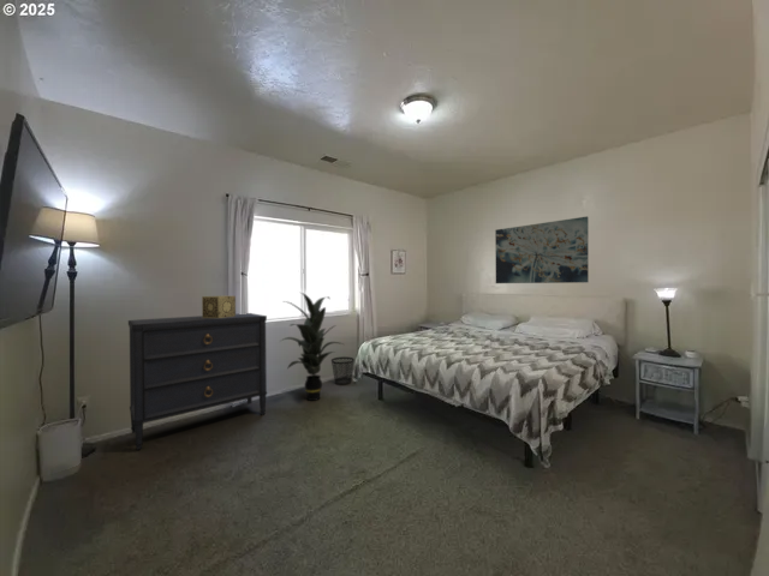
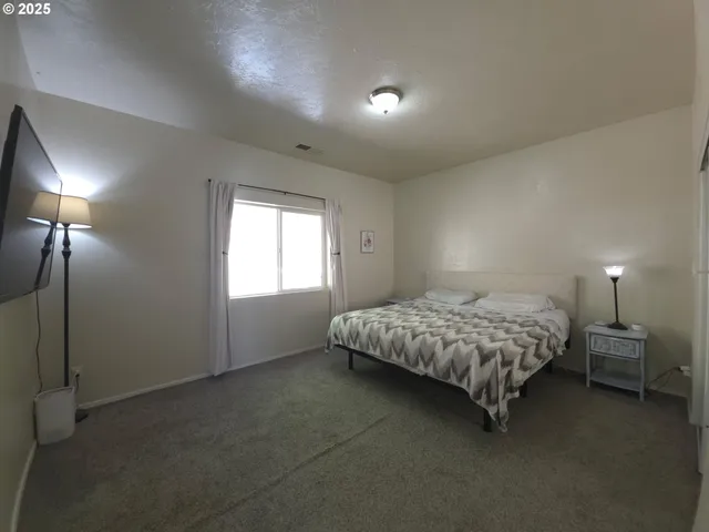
- wastebasket [330,355,356,386]
- decorative box [201,295,237,318]
- indoor plant [280,292,344,402]
- wall art [494,215,590,284]
- dresser [127,312,268,451]
